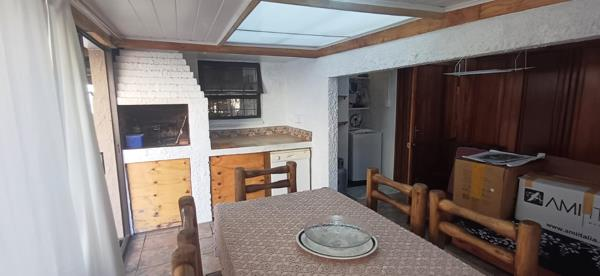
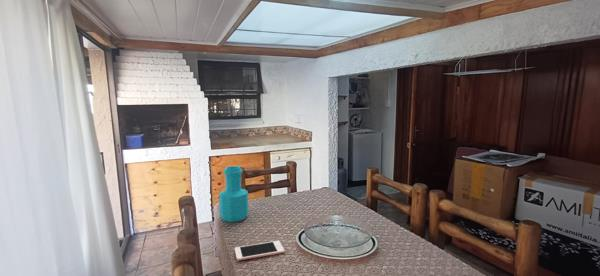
+ bottle [218,165,250,223]
+ cell phone [234,240,286,262]
